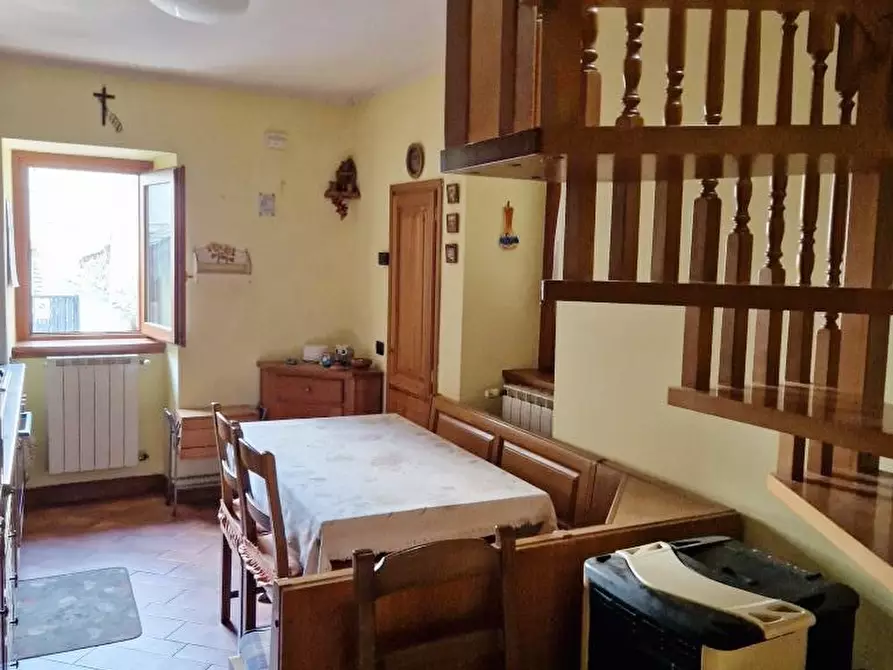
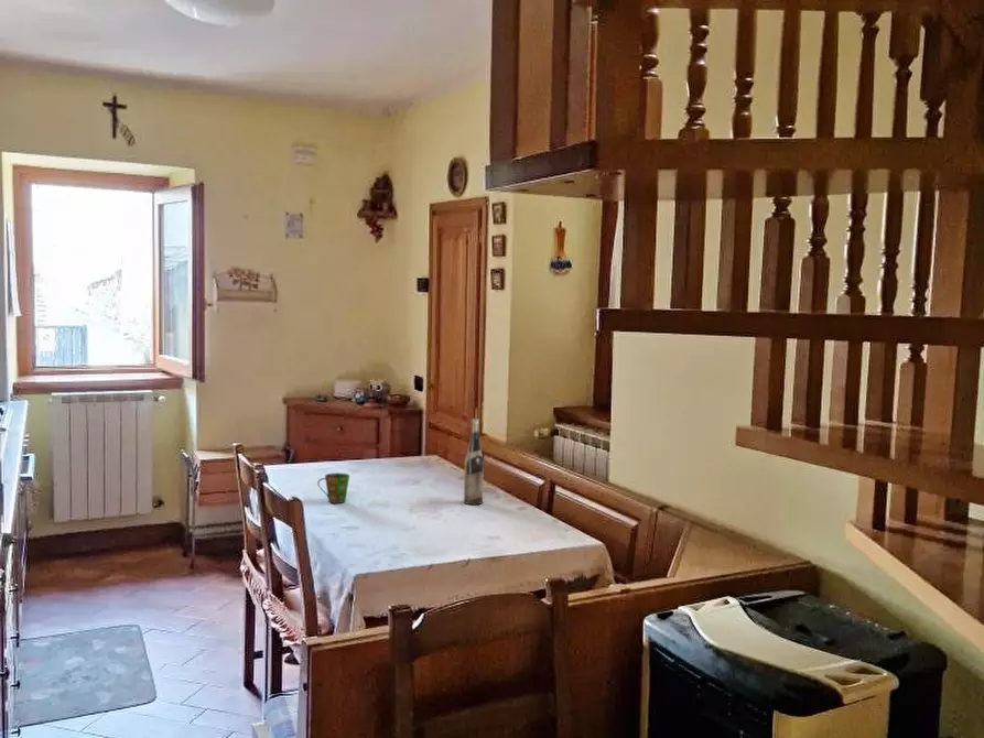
+ cup [316,471,350,504]
+ wine bottle [463,417,485,506]
